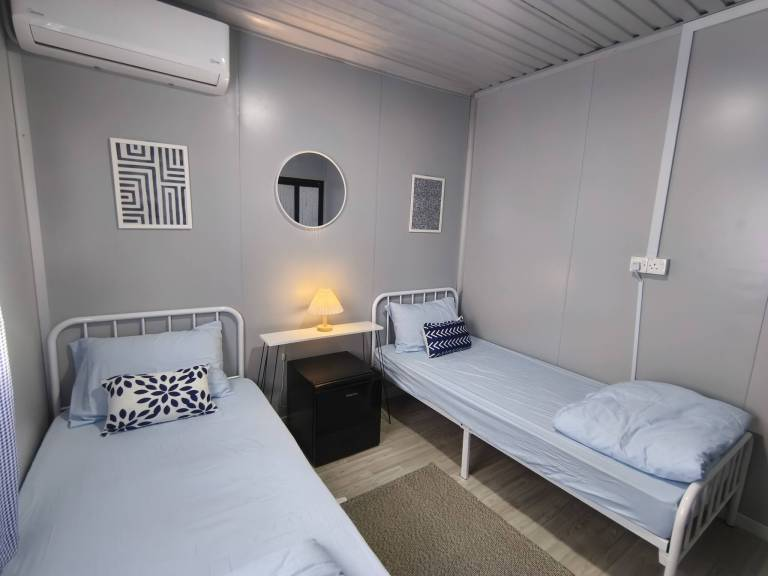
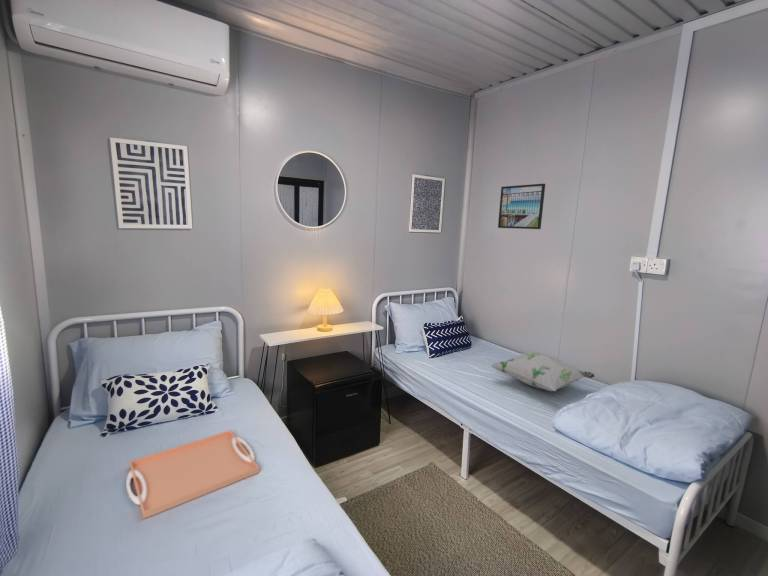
+ decorative pillow [490,351,596,392]
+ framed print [497,183,546,230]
+ serving tray [125,429,260,520]
